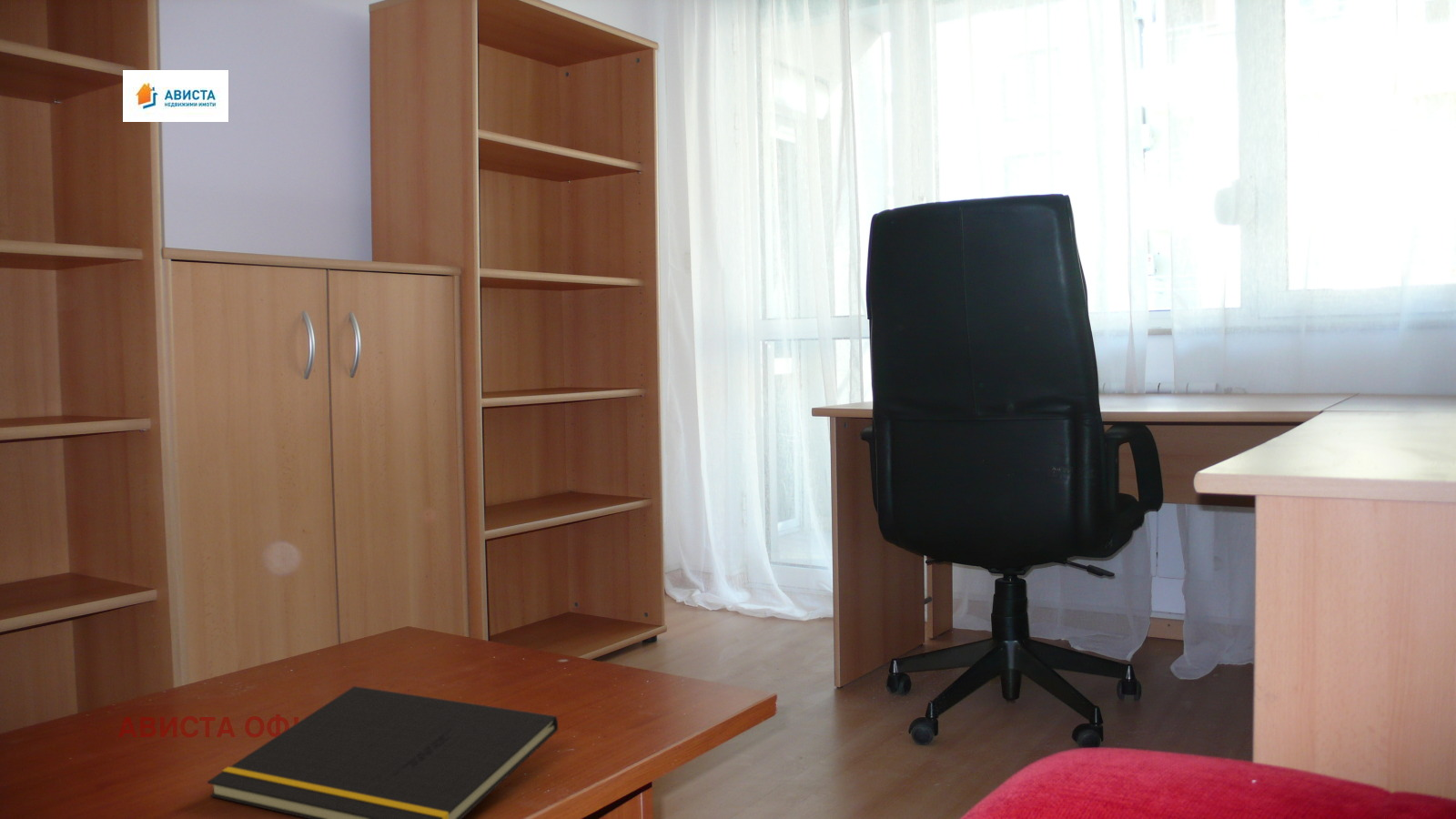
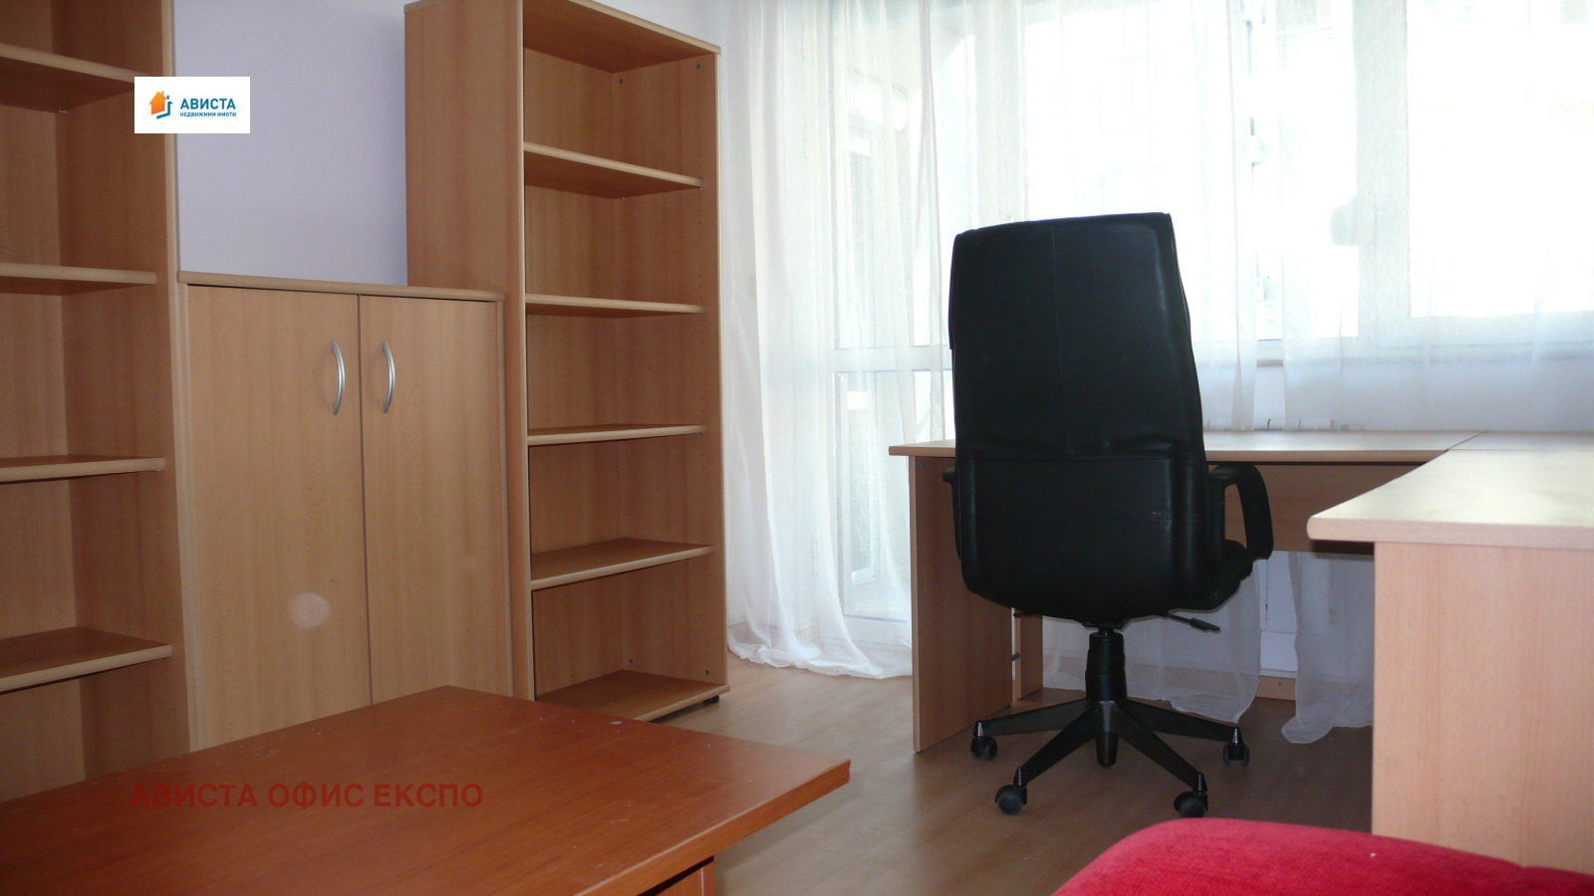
- notepad [207,685,559,819]
